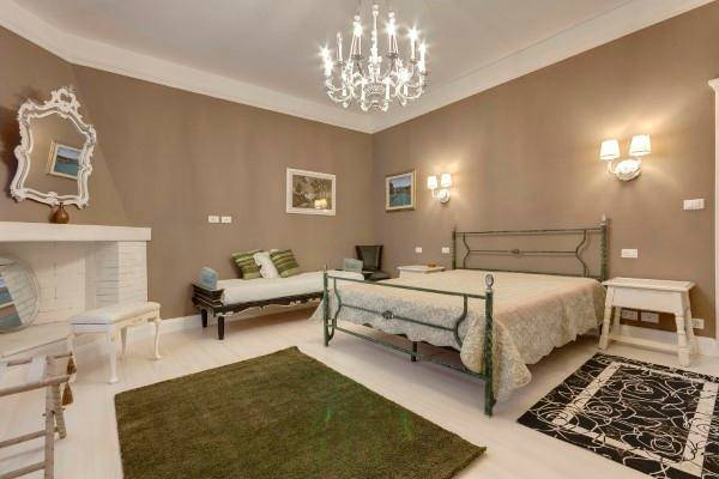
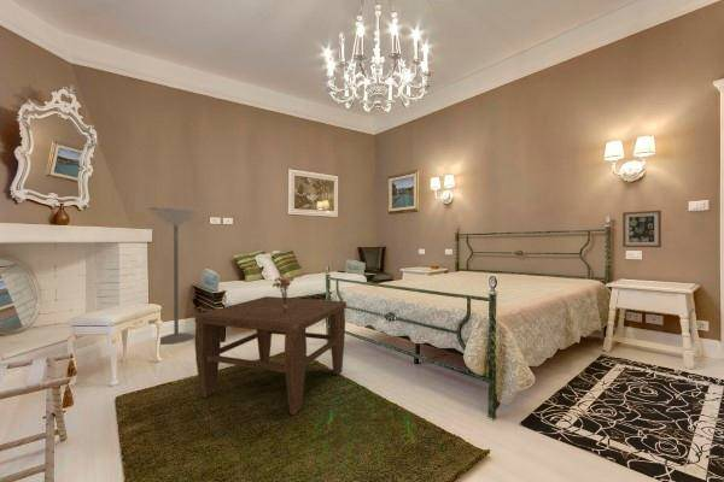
+ bouquet [272,274,296,312]
+ wall art [621,210,662,248]
+ coffee table [193,295,348,416]
+ floor lamp [147,206,202,345]
